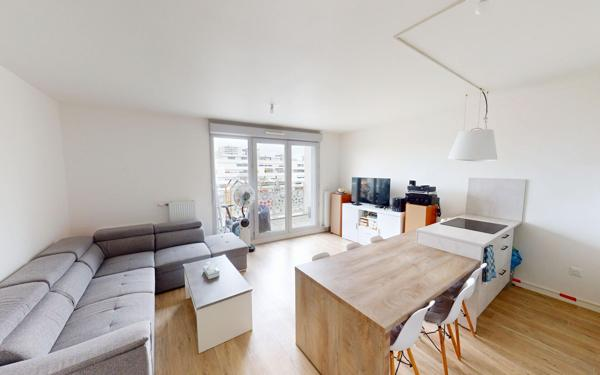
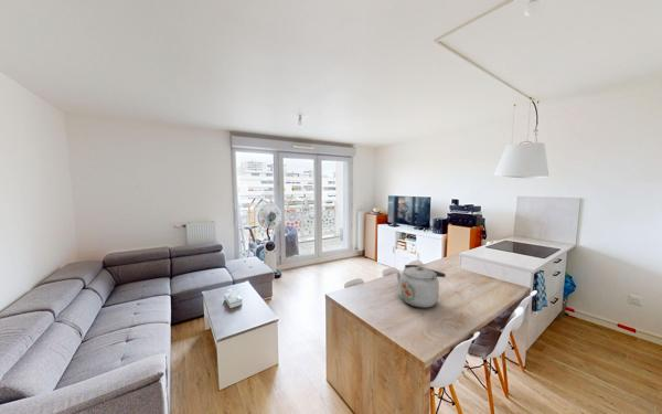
+ kettle [395,264,447,309]
